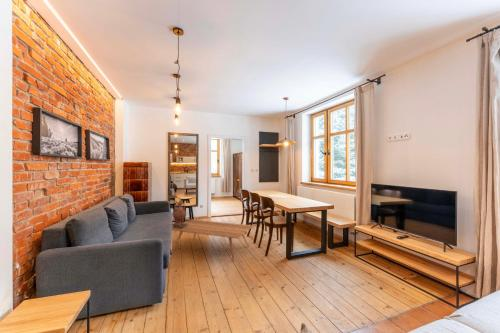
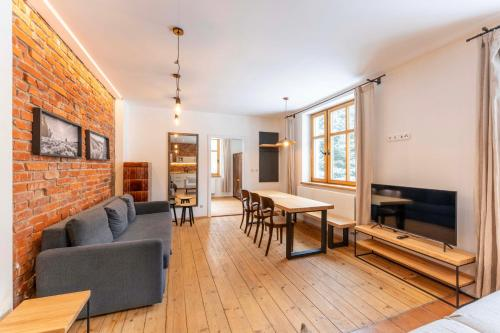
- lidded ewer [171,198,188,228]
- coffee table [171,218,255,262]
